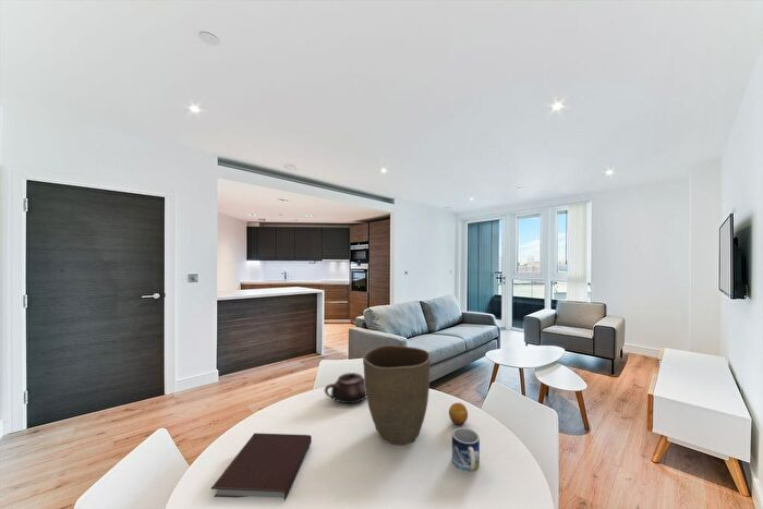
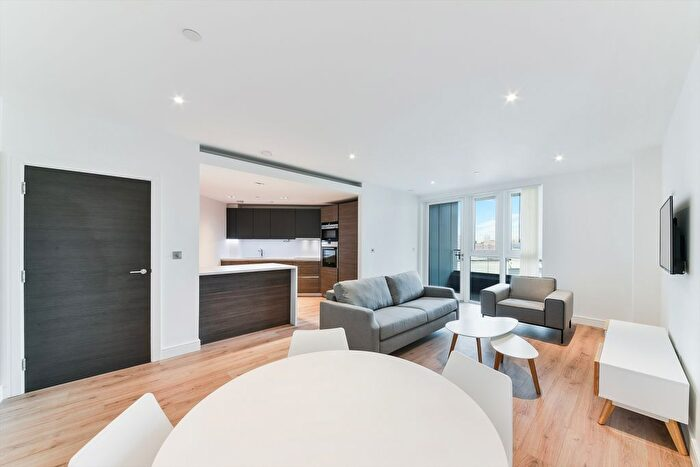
- fruit [448,402,469,426]
- vase [362,344,432,446]
- teapot [324,372,367,404]
- mug [451,426,481,472]
- notebook [210,432,313,501]
